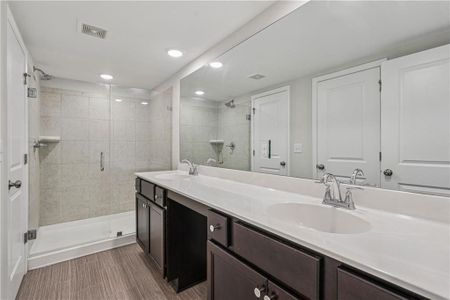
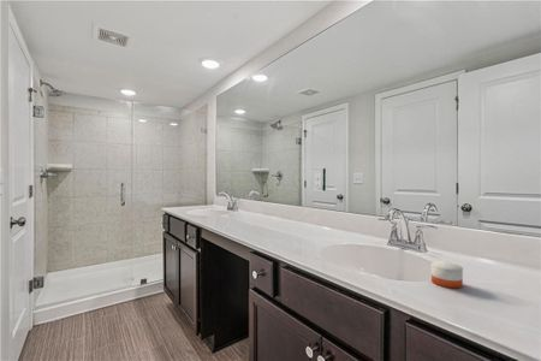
+ candle [430,261,464,289]
